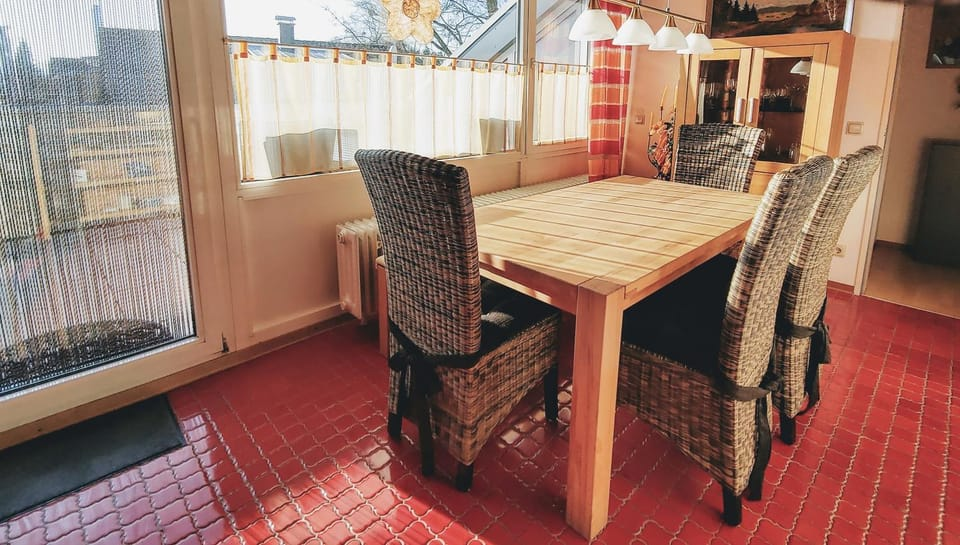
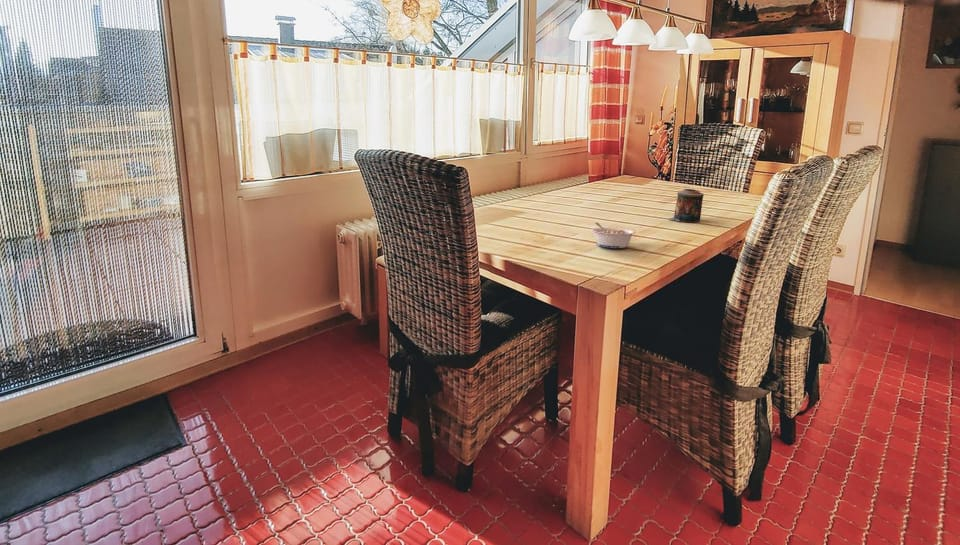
+ candle [668,188,705,223]
+ legume [590,222,637,249]
